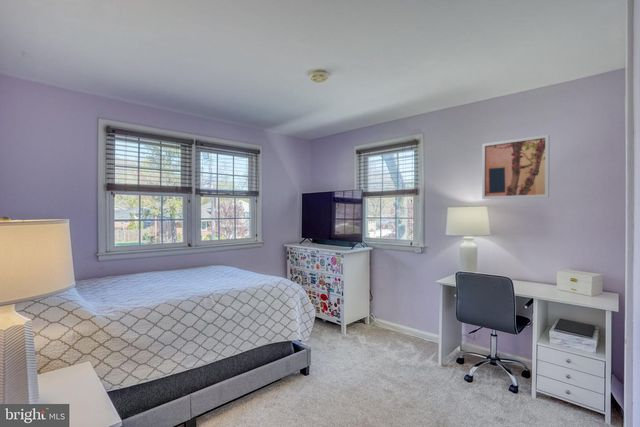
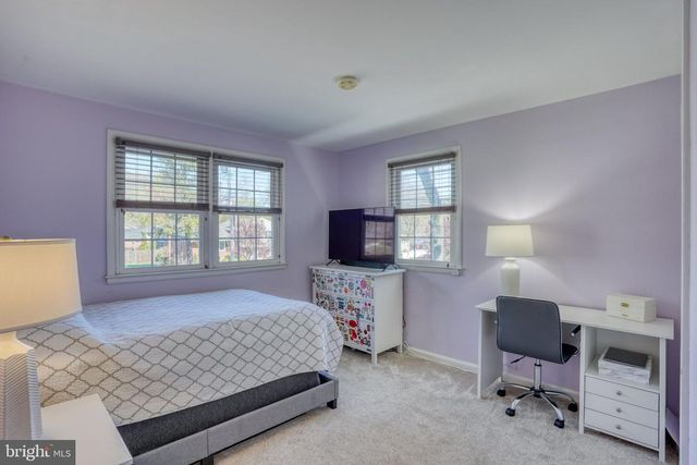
- wall art [481,134,551,200]
